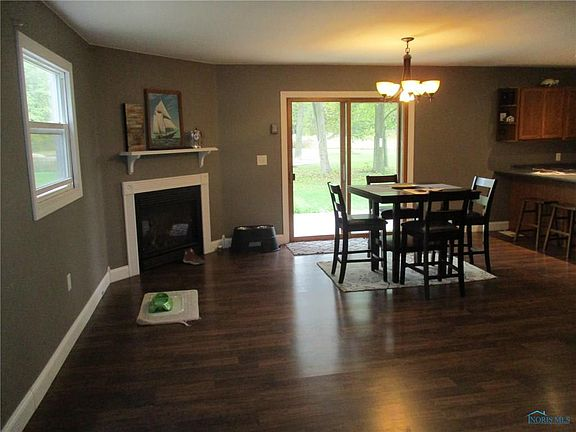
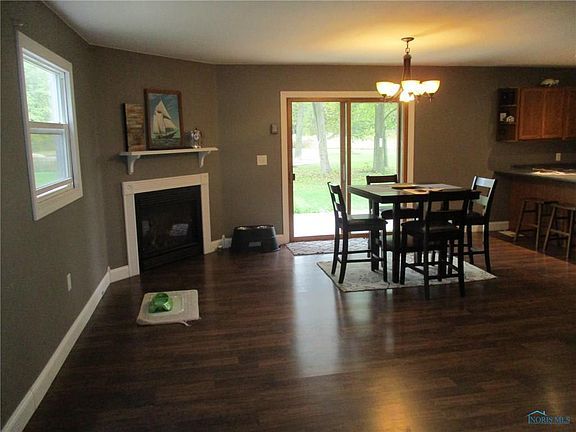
- sneaker [183,247,205,266]
